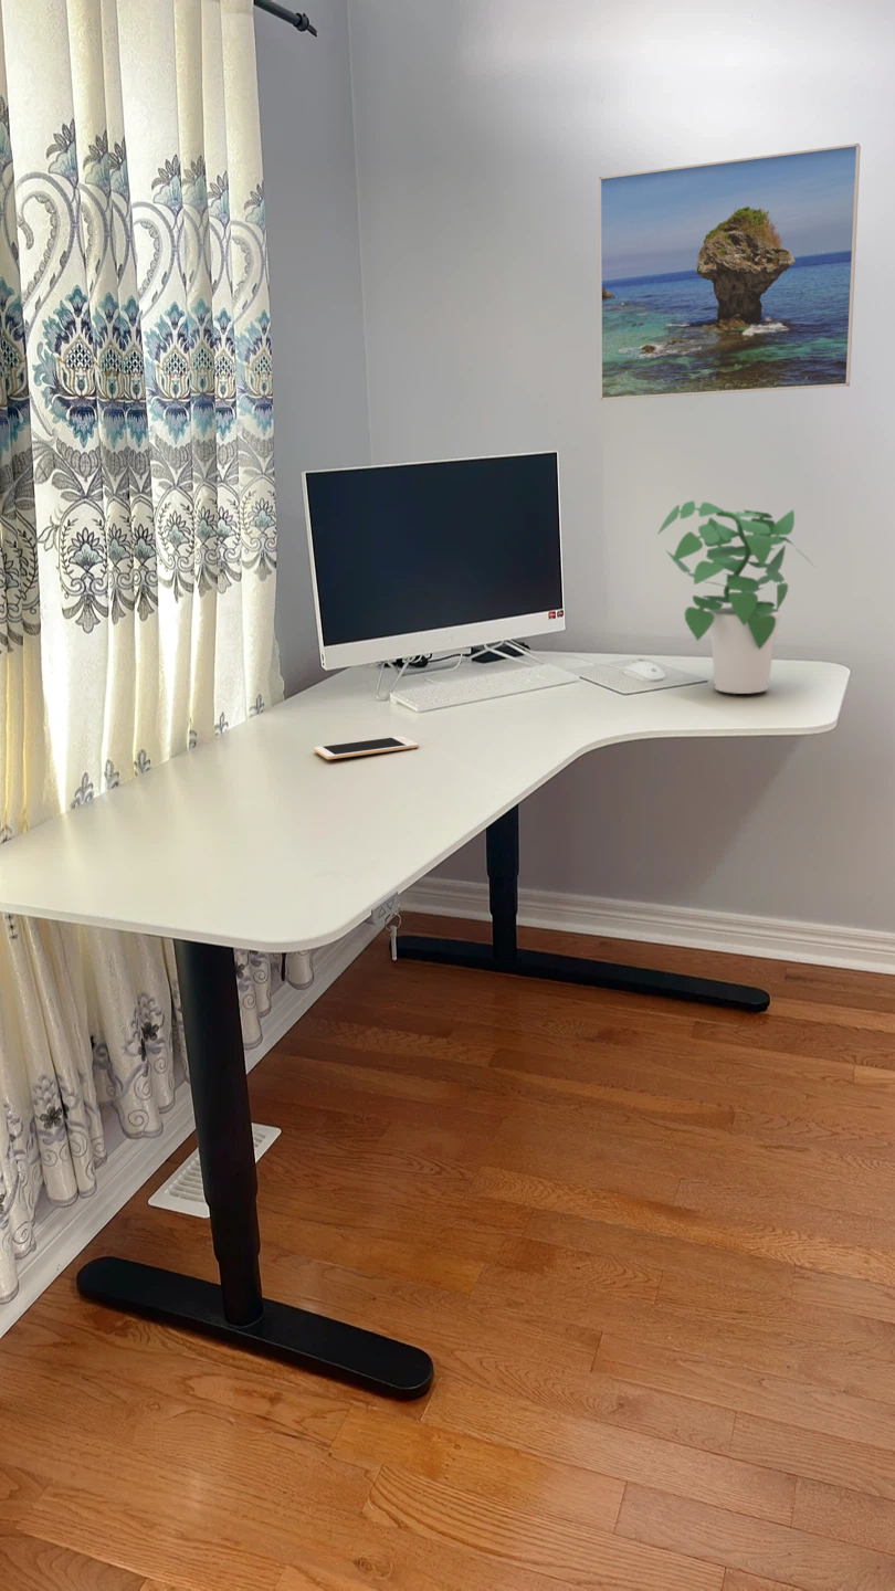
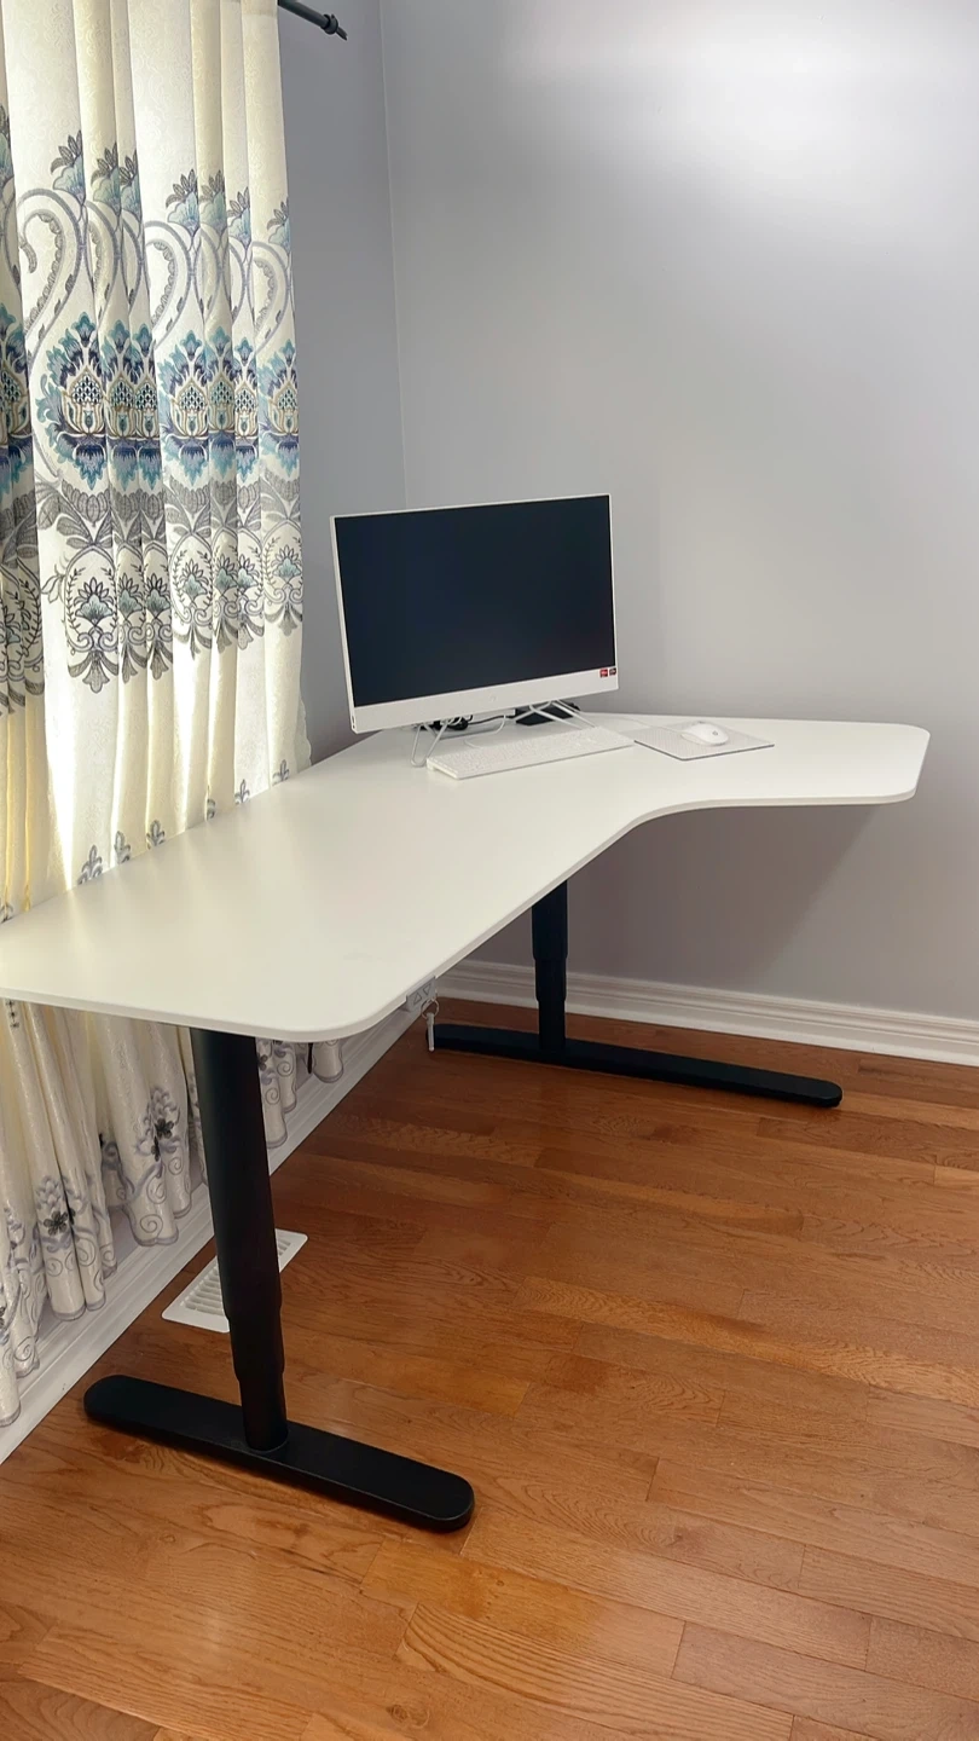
- cell phone [313,735,420,760]
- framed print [598,143,862,401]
- potted plant [656,499,815,695]
